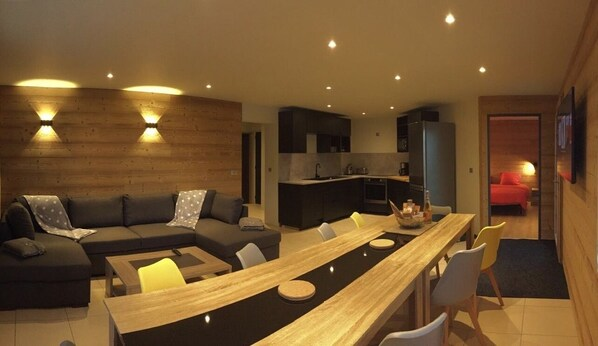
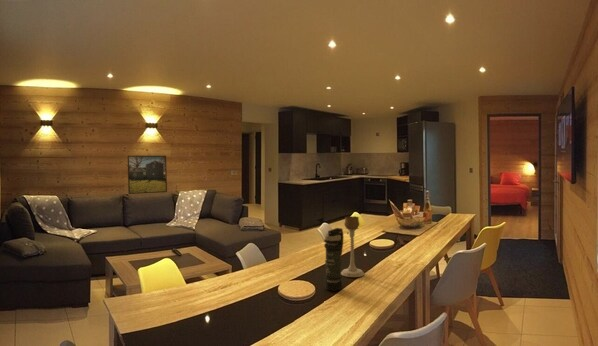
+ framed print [127,155,168,195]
+ candle holder [341,215,365,278]
+ smoke grenade [323,227,345,292]
